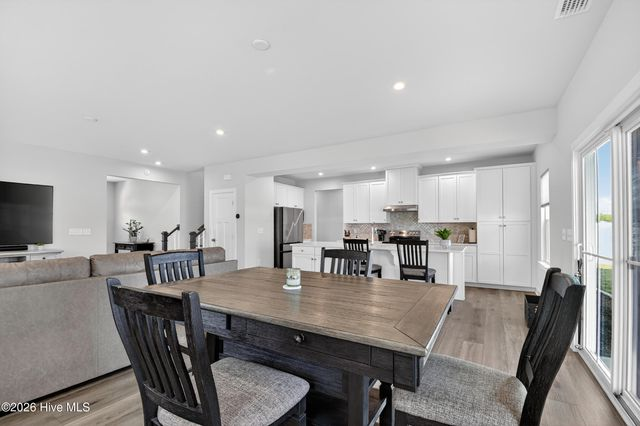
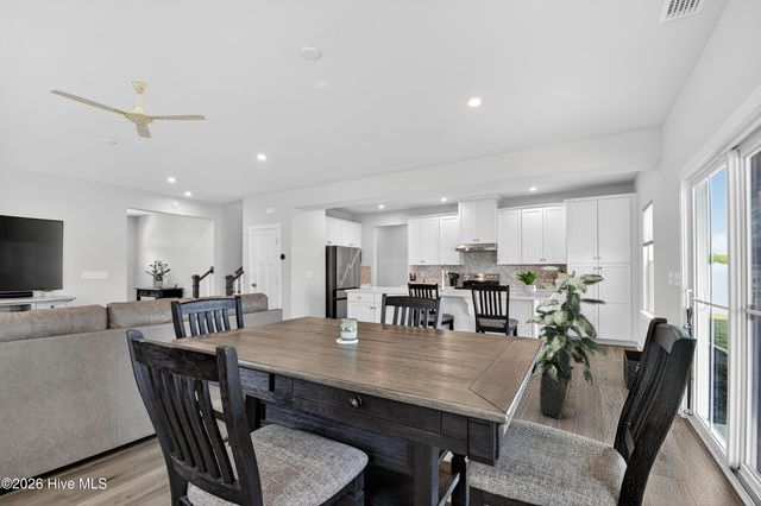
+ ceiling fan [49,80,207,139]
+ indoor plant [524,265,609,420]
